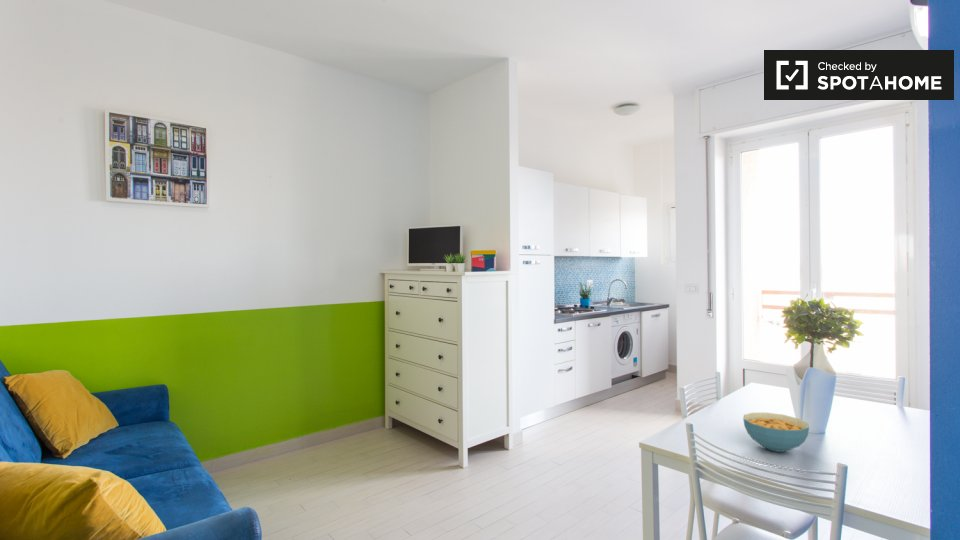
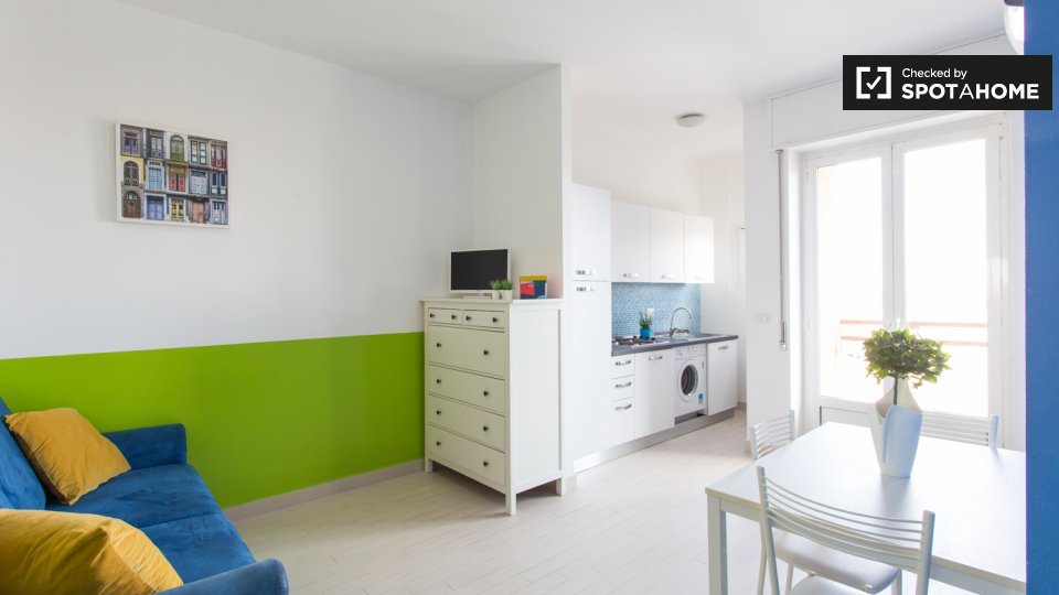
- cereal bowl [742,412,810,453]
